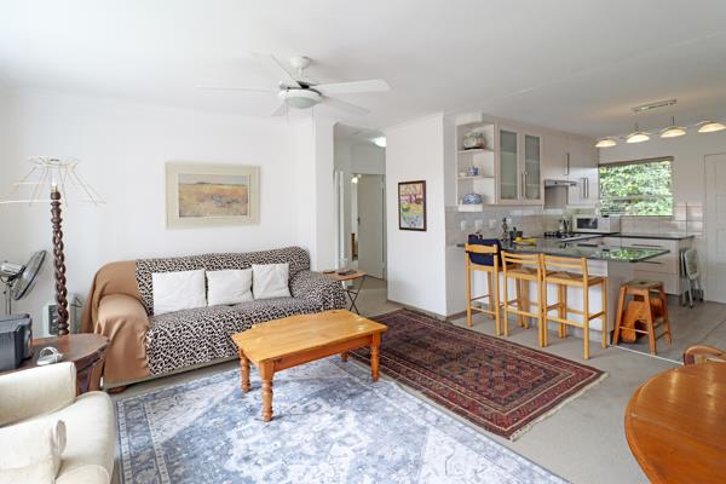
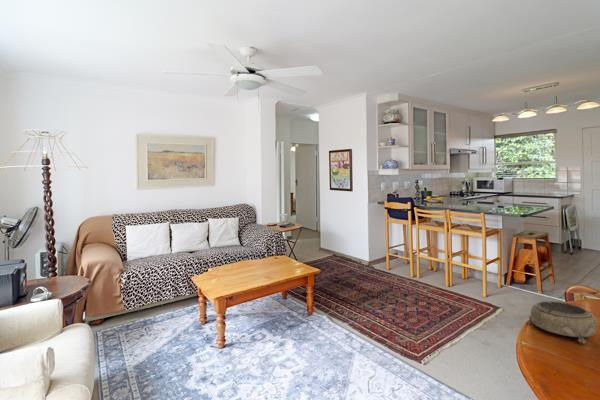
+ decorative bowl [525,300,598,344]
